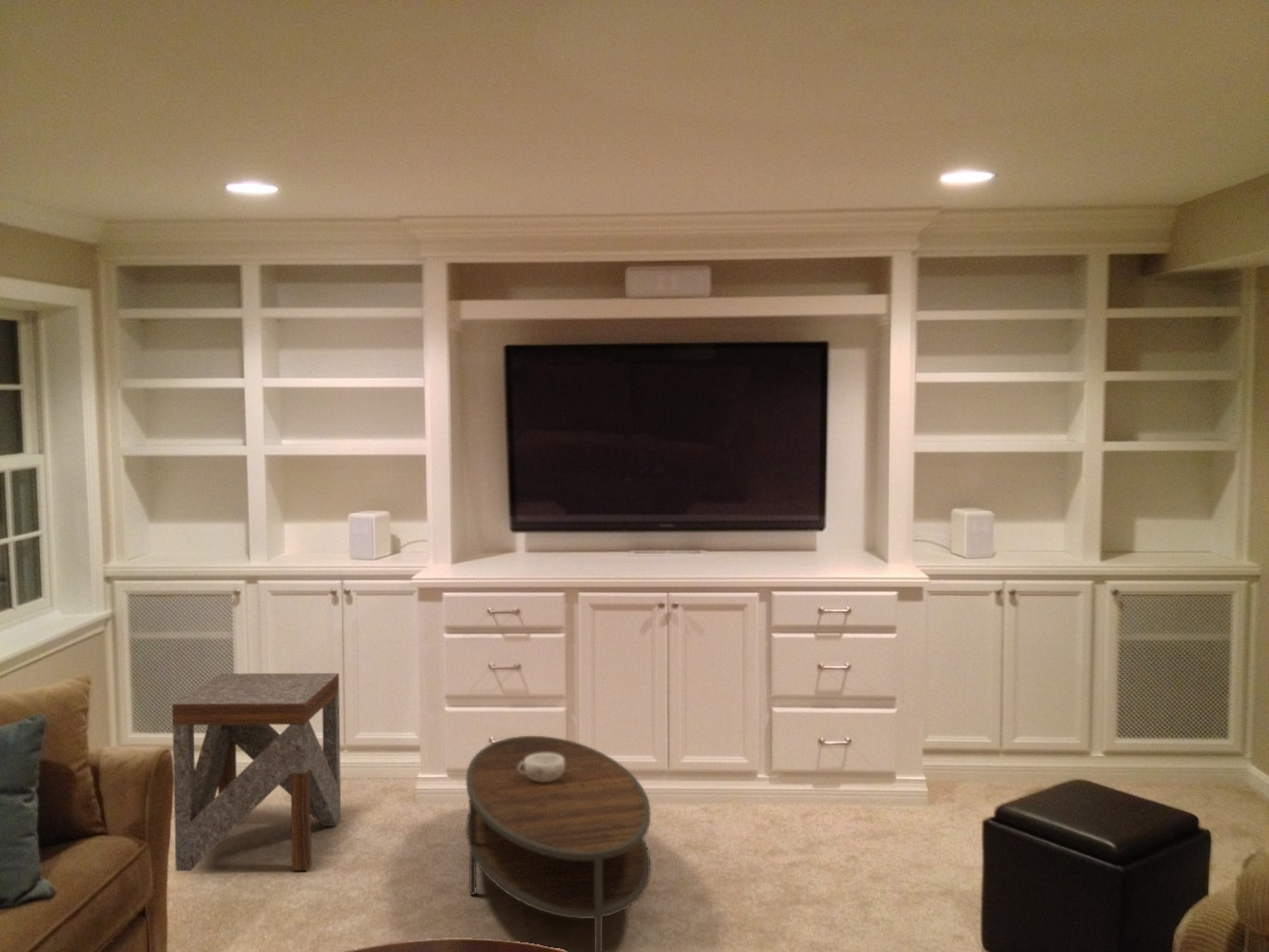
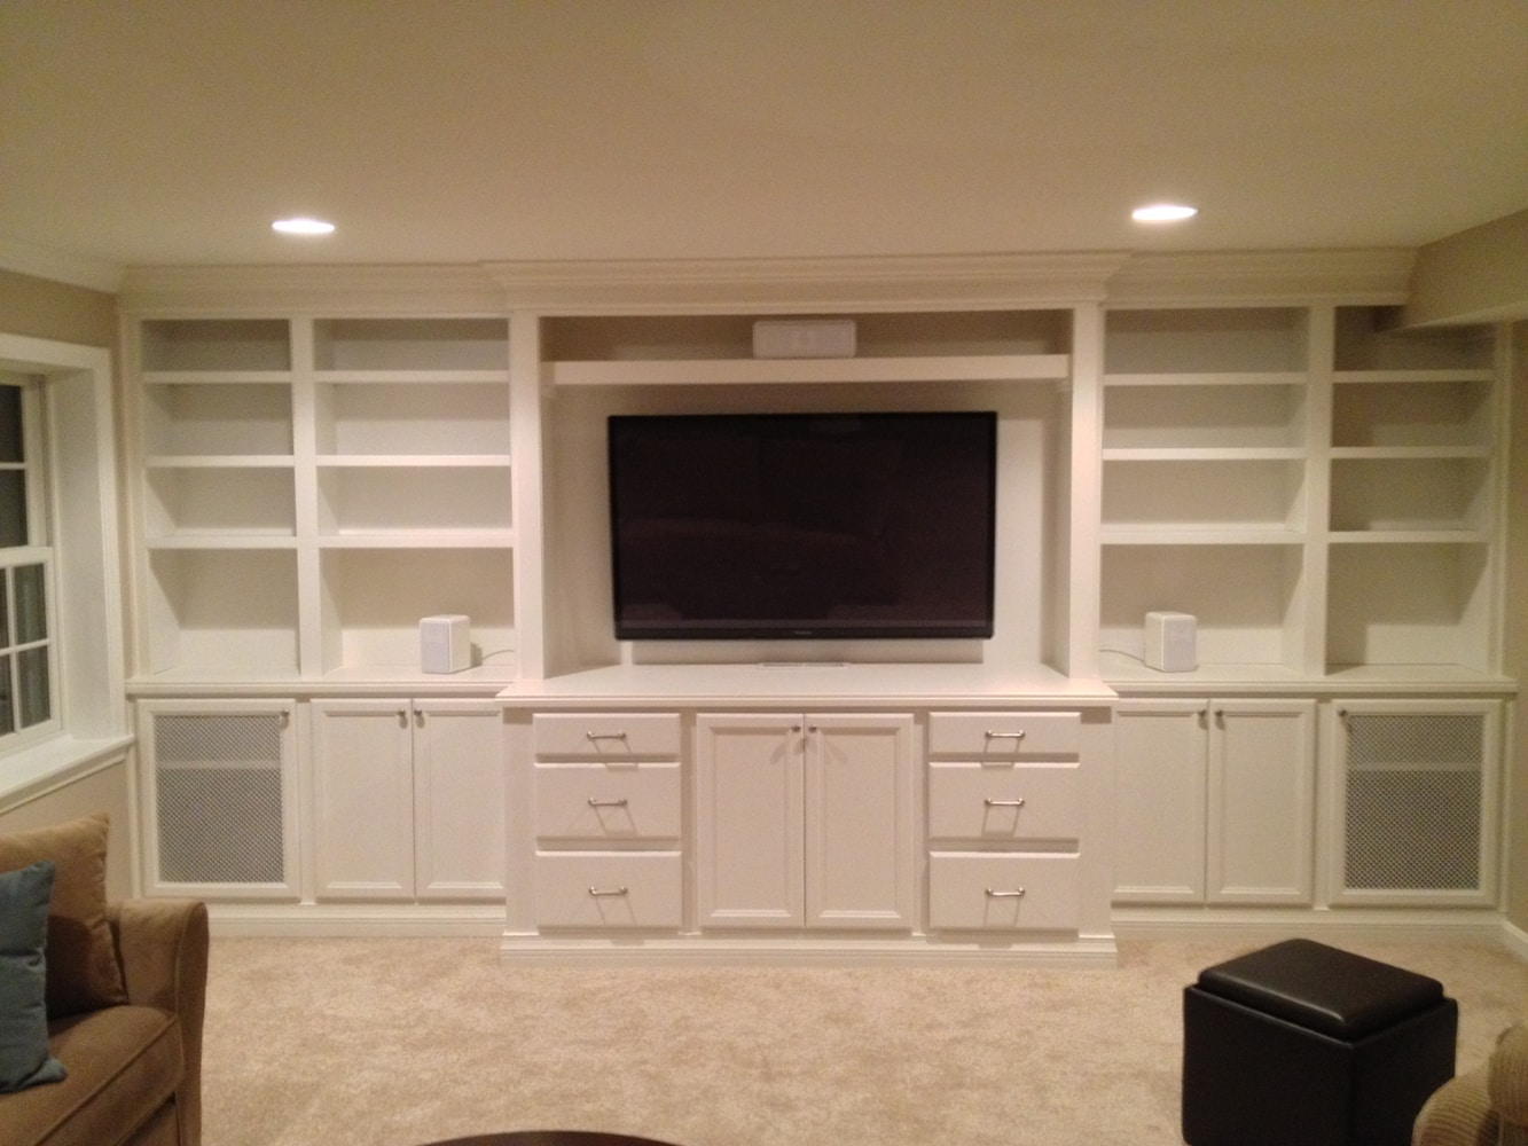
- side table [171,672,342,872]
- decorative bowl [518,753,565,782]
- coffee table [466,735,651,952]
